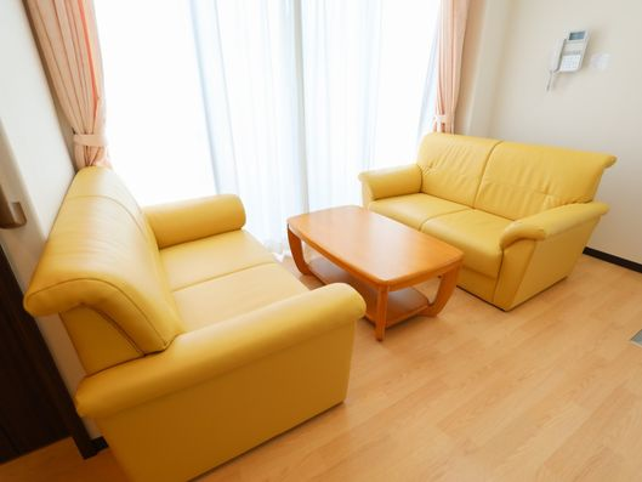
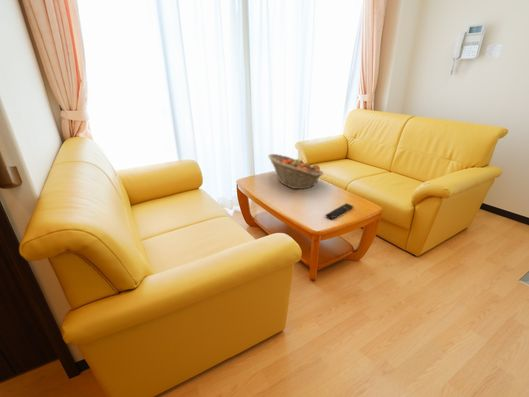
+ fruit basket [267,153,324,190]
+ remote control [324,202,354,220]
